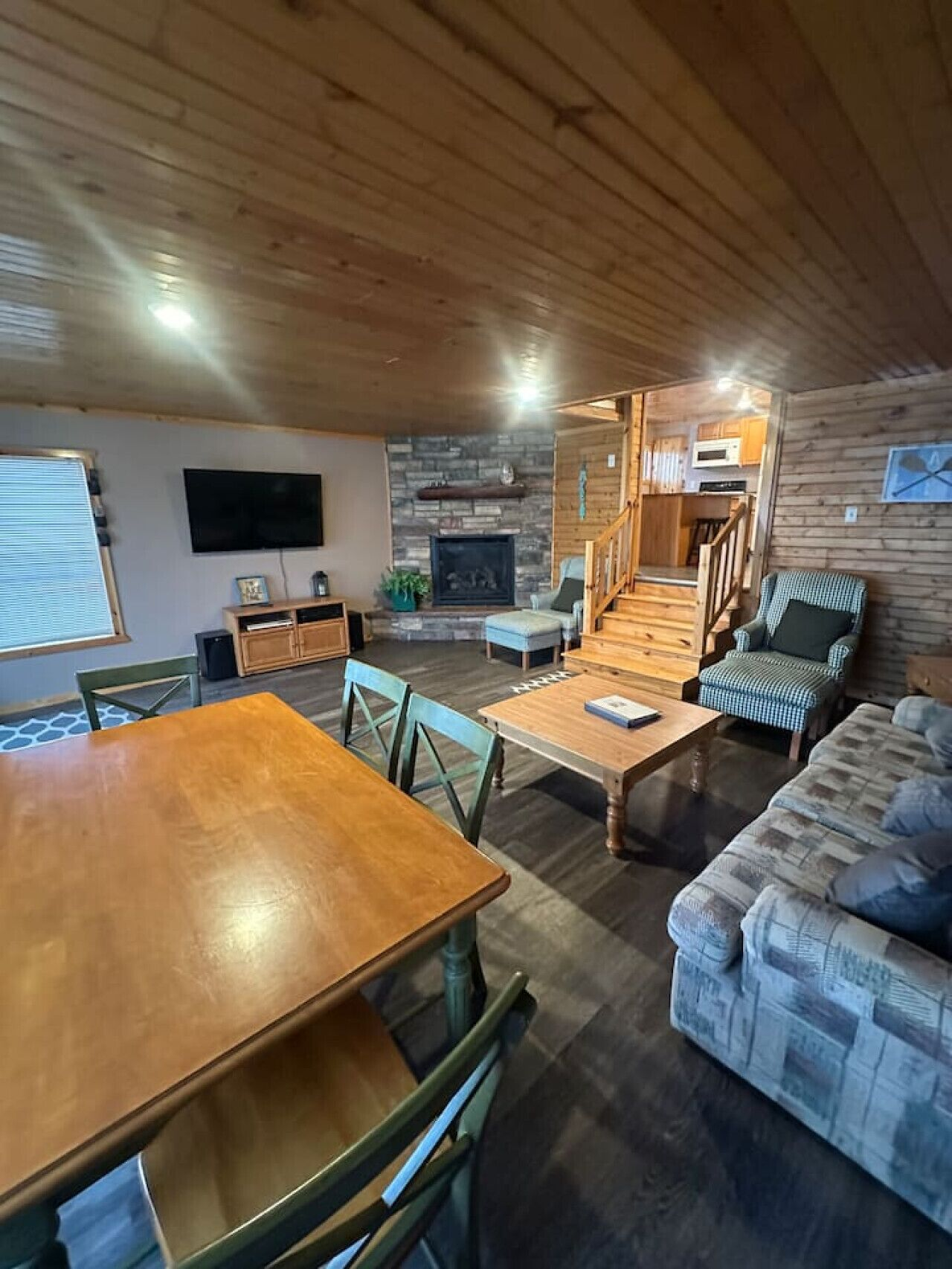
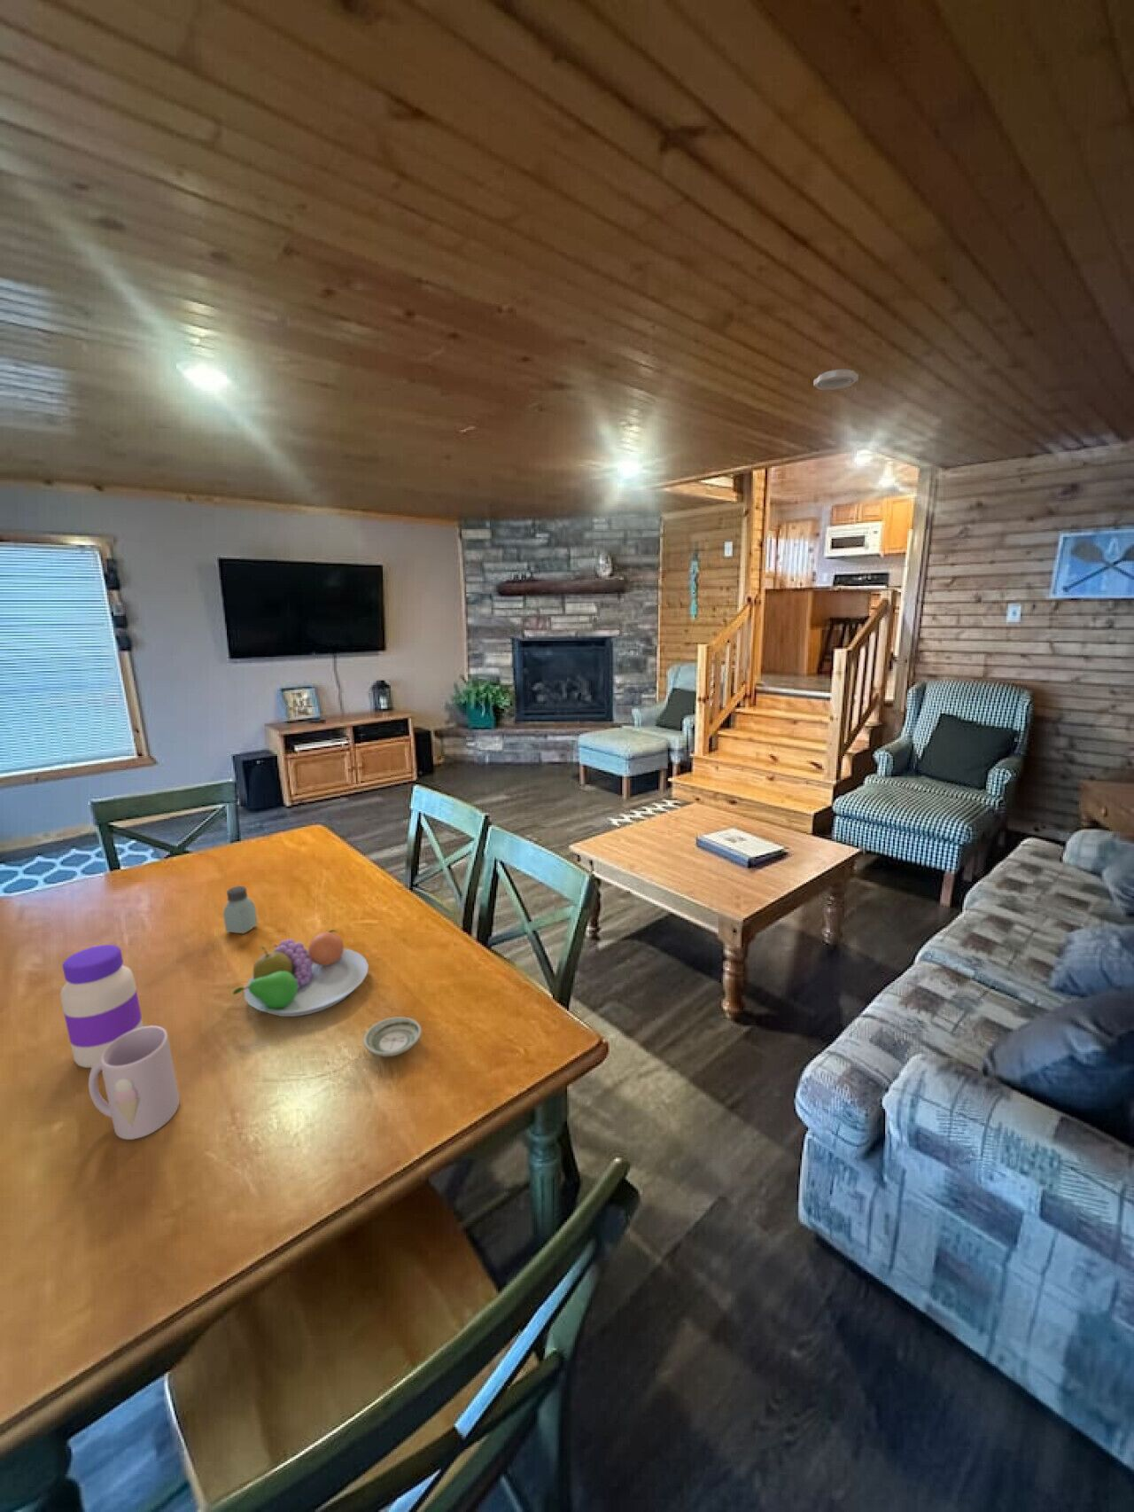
+ mug [88,1025,181,1140]
+ fruit bowl [232,929,369,1018]
+ smoke detector [812,368,859,391]
+ saltshaker [223,885,258,934]
+ jar [60,944,144,1069]
+ saucer [362,1015,423,1057]
